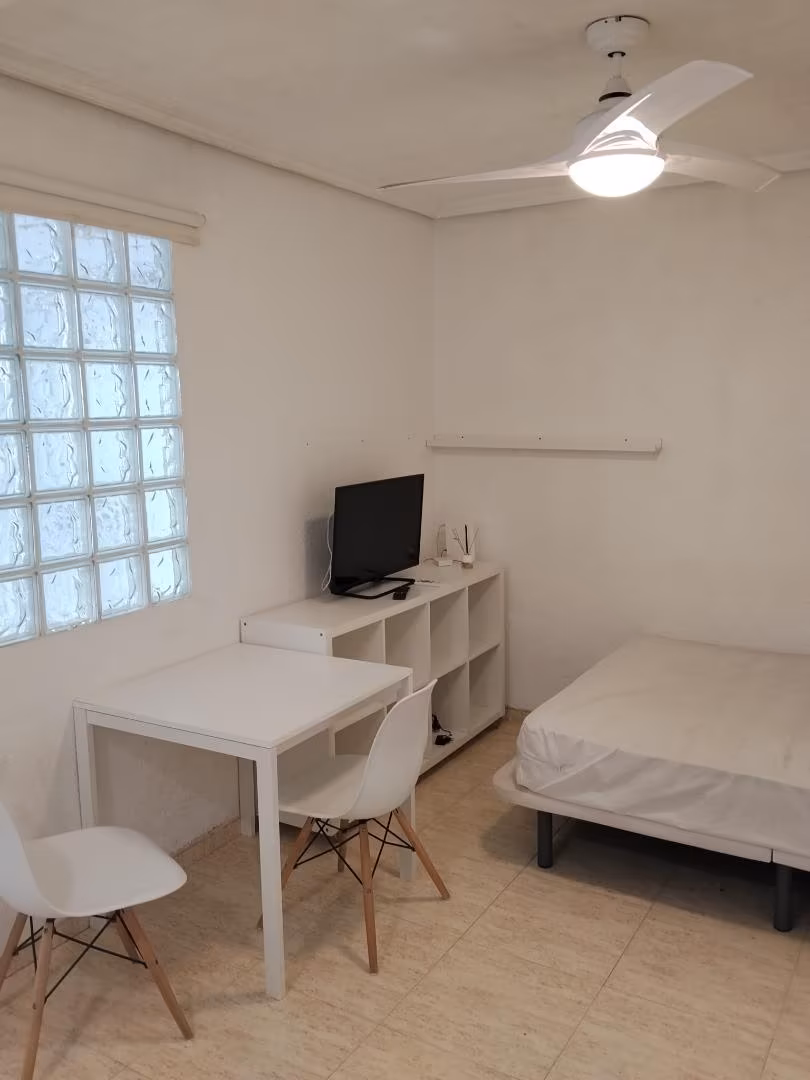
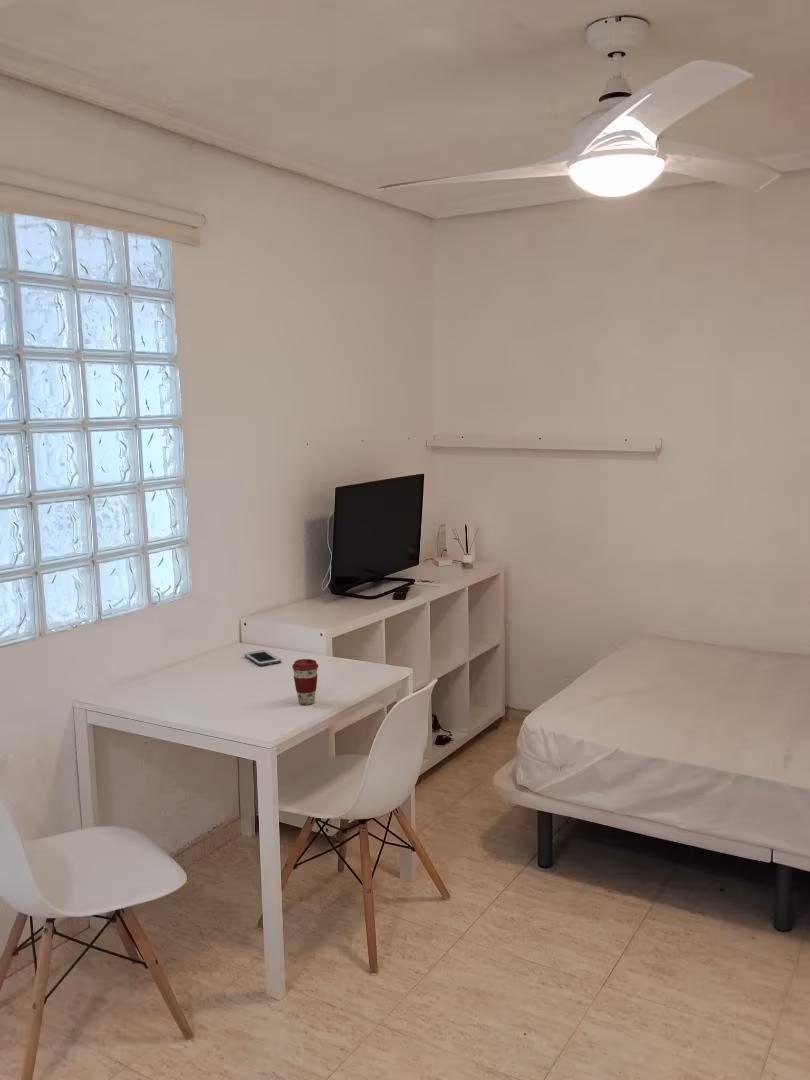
+ cell phone [244,649,282,667]
+ coffee cup [291,658,319,706]
